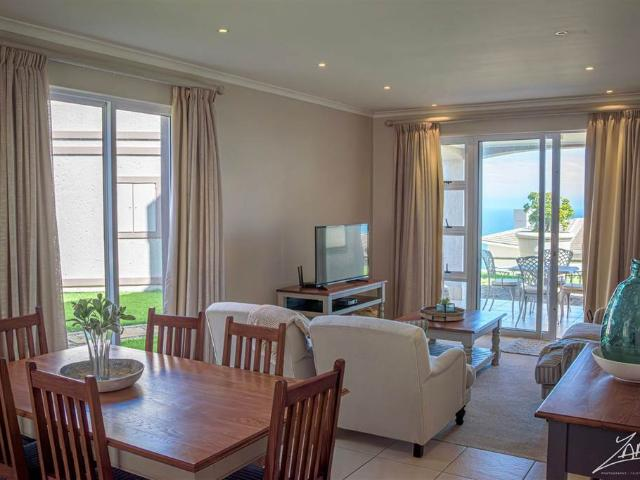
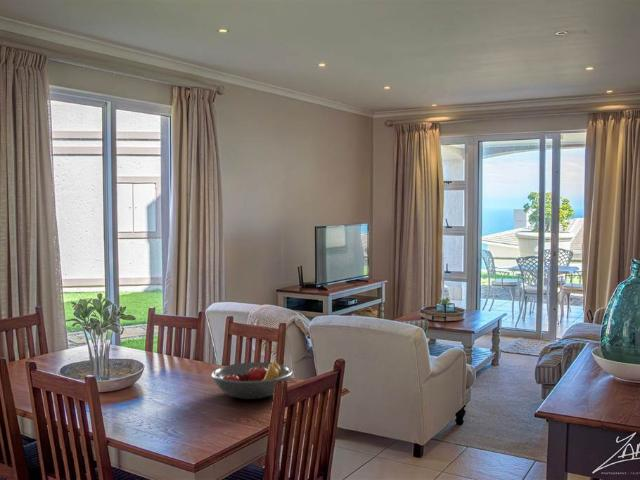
+ fruit bowl [210,359,294,400]
